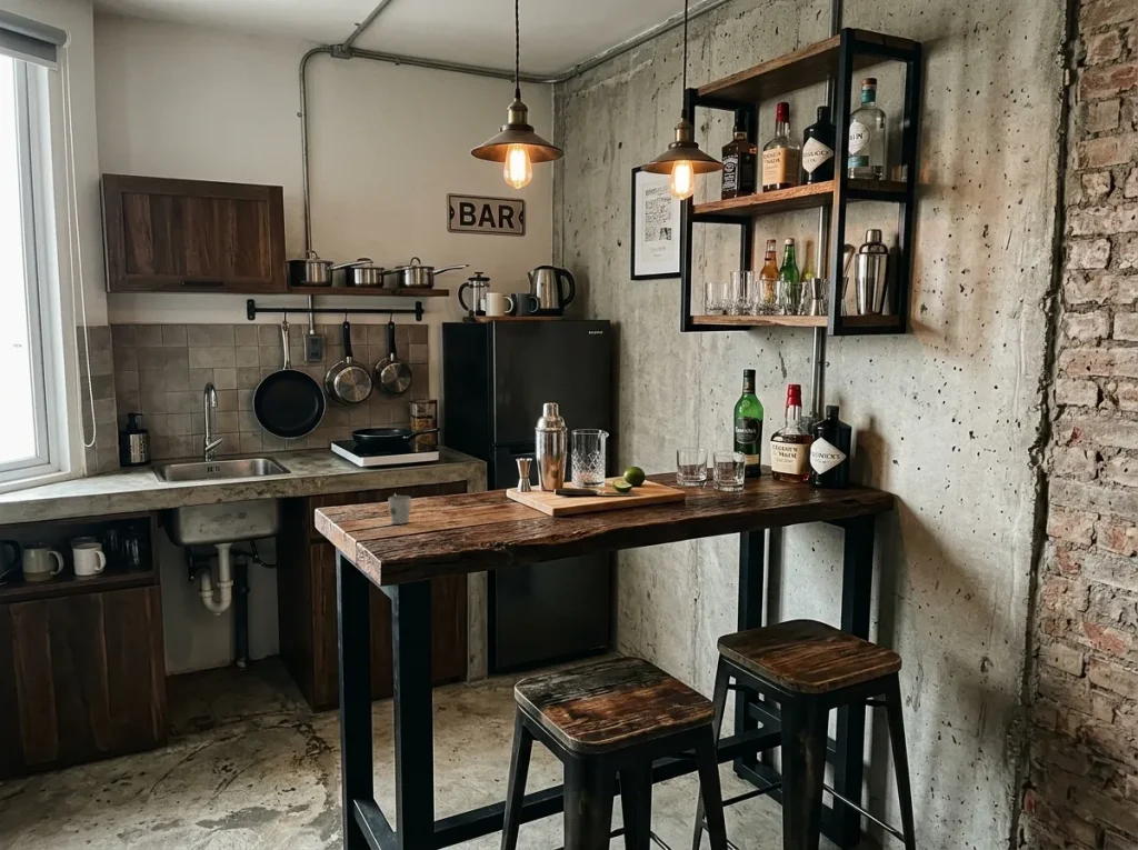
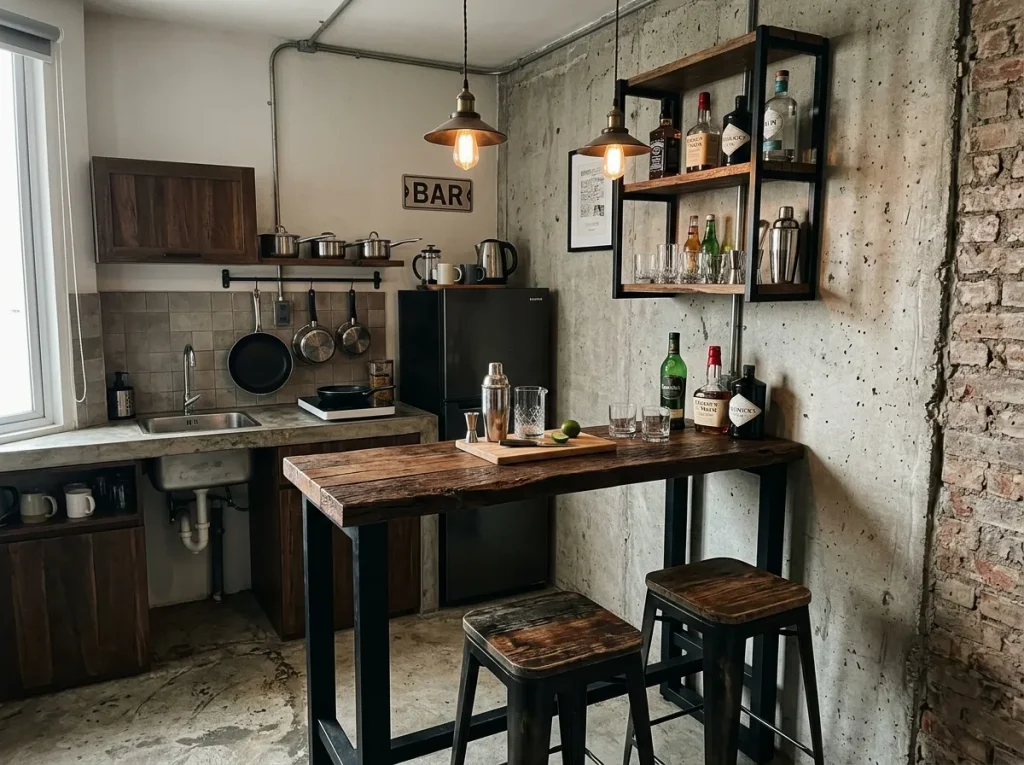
- cup [388,493,412,526]
